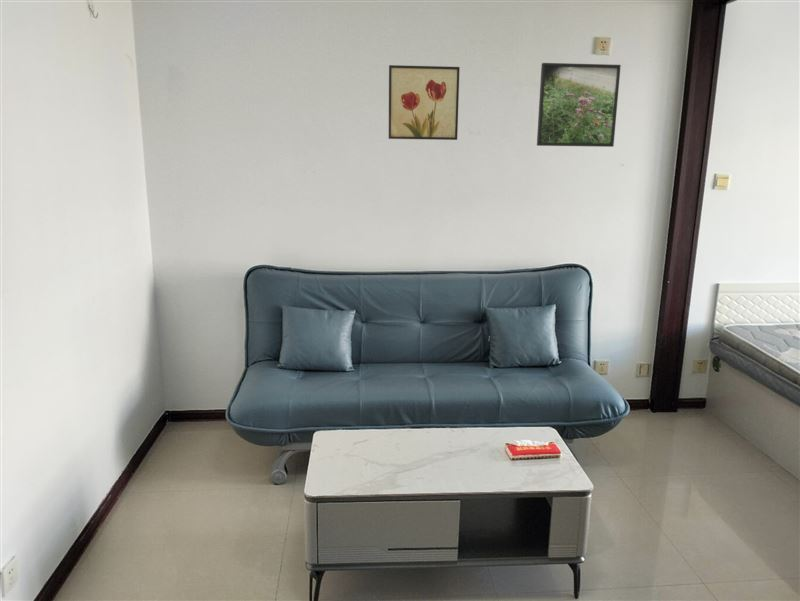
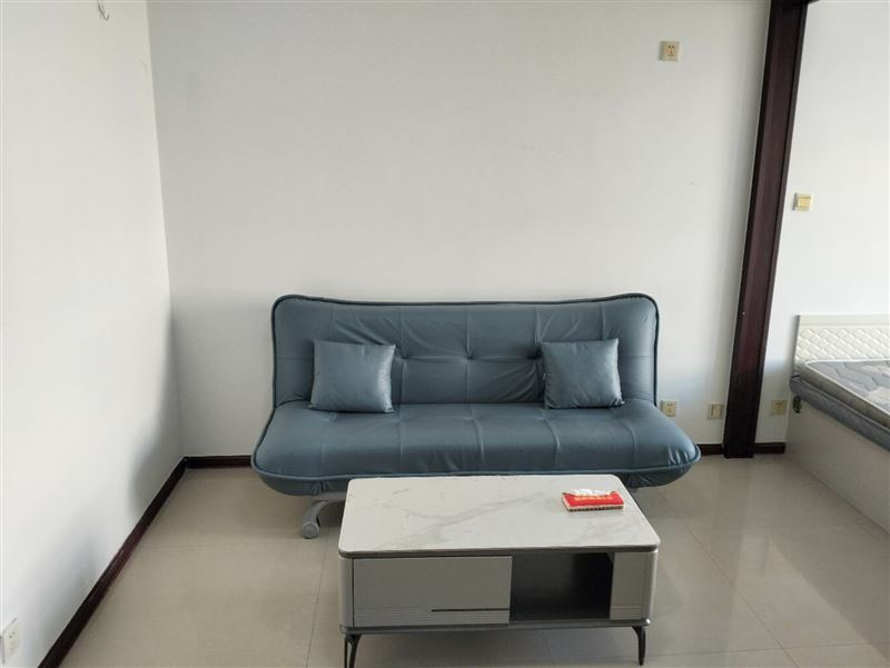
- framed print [536,62,622,148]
- wall art [388,64,461,141]
